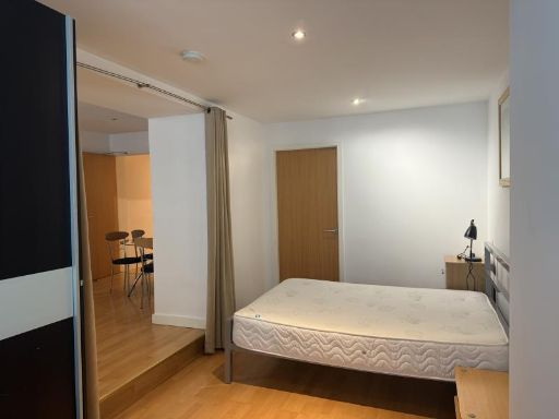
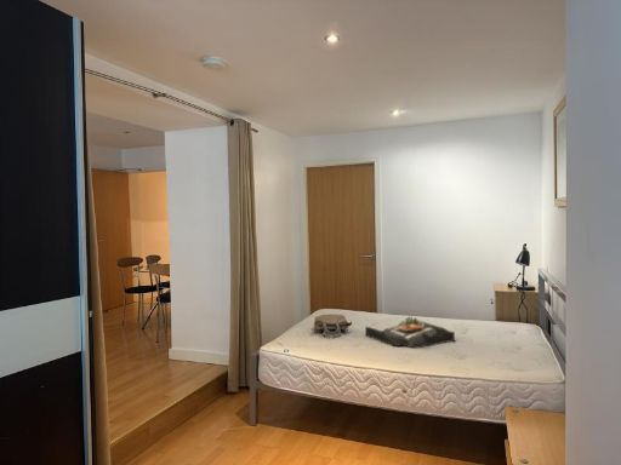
+ serving tray [364,316,457,349]
+ tote bag [313,314,353,338]
